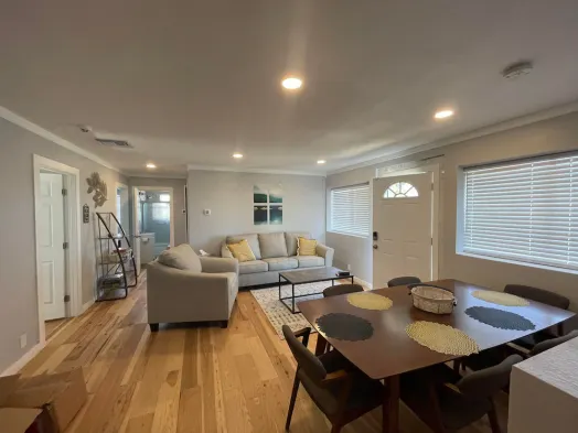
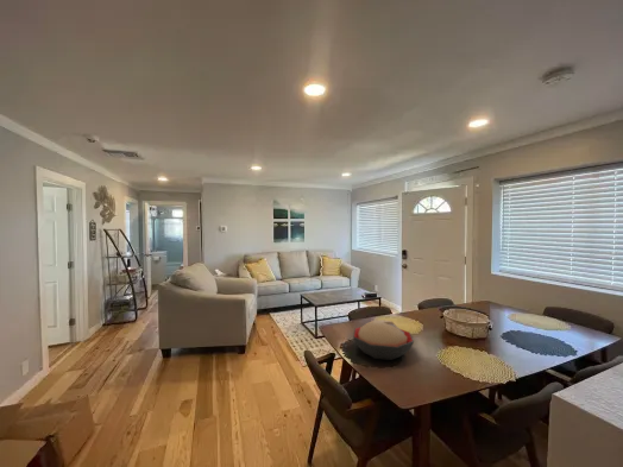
+ decorative bowl [352,318,415,361]
